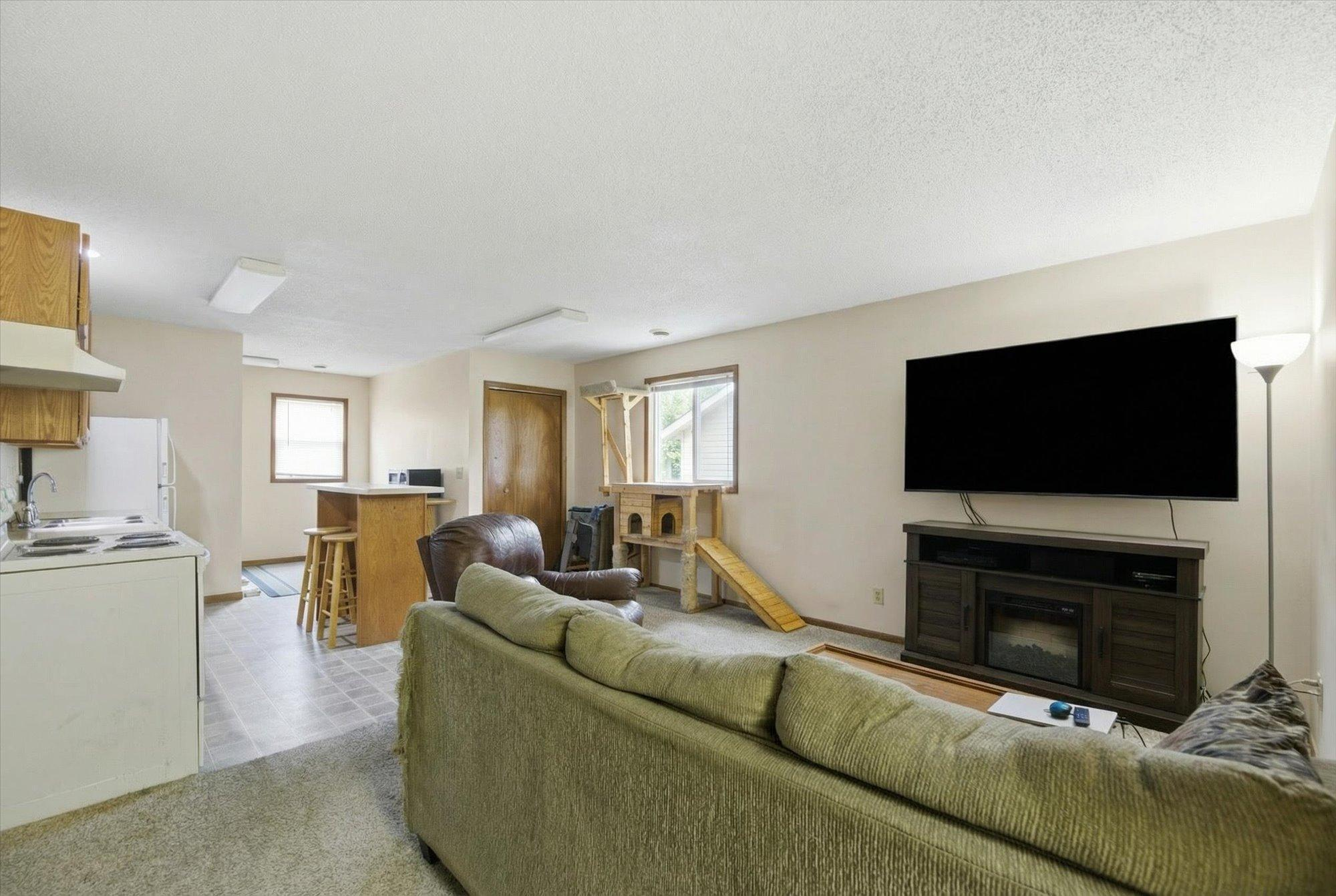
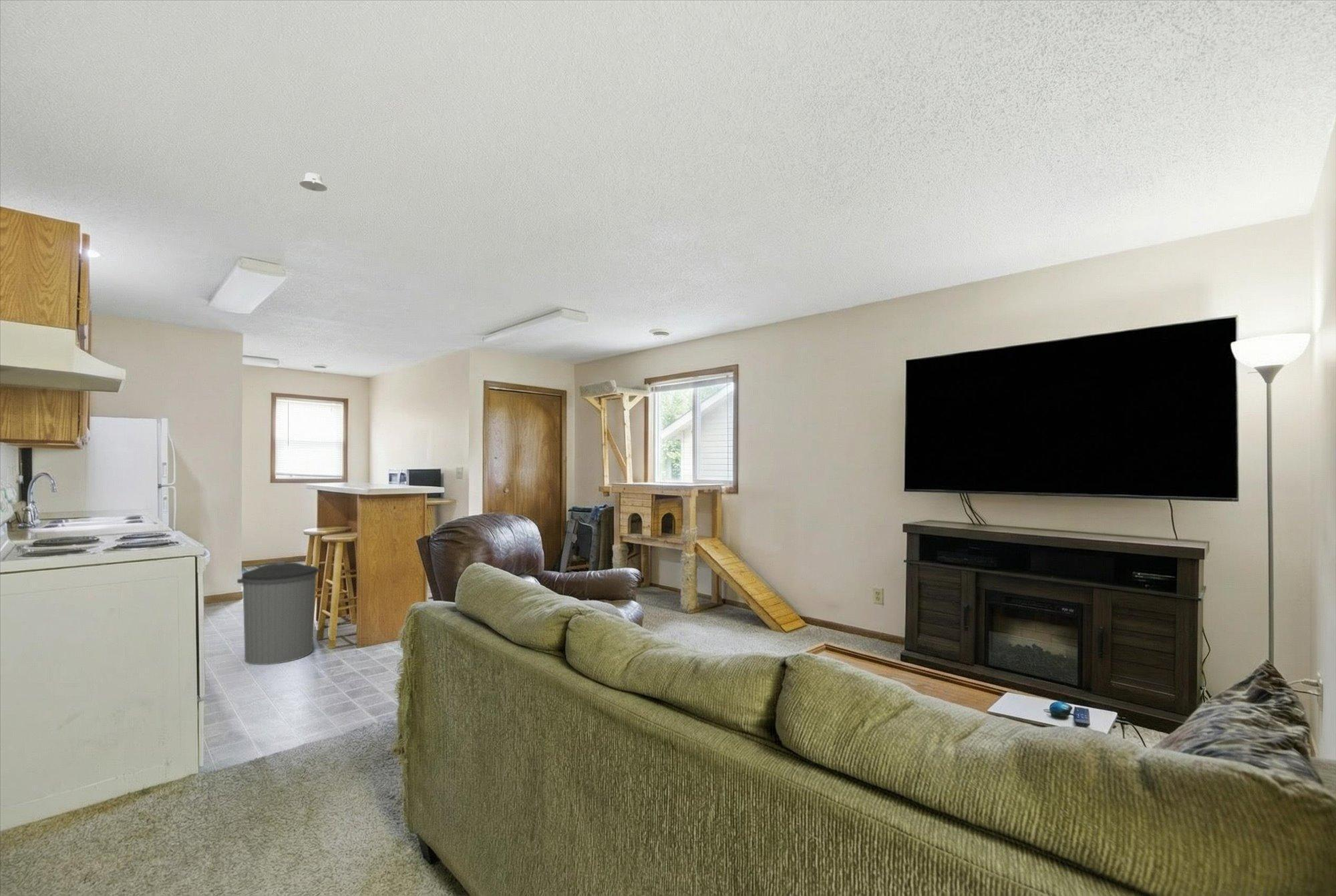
+ trash can [236,560,321,666]
+ recessed light [299,172,328,192]
